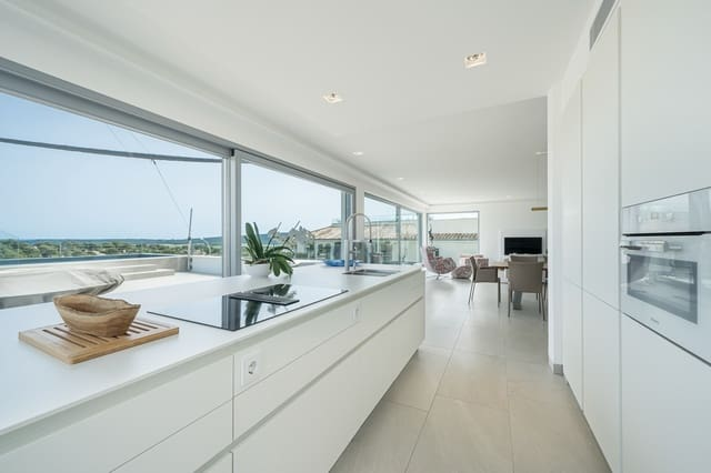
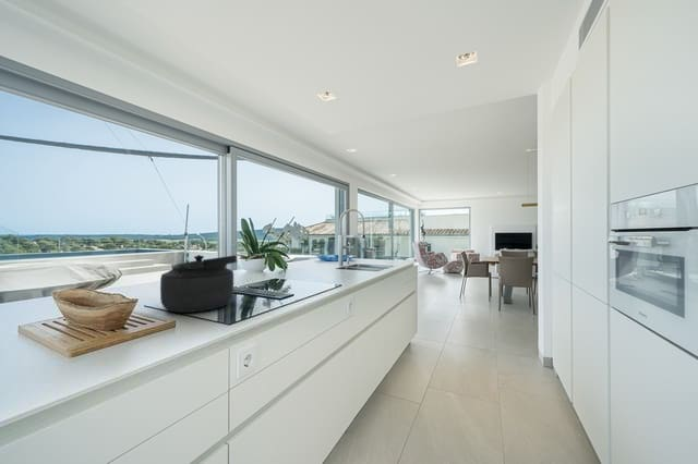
+ kettle [159,254,238,314]
